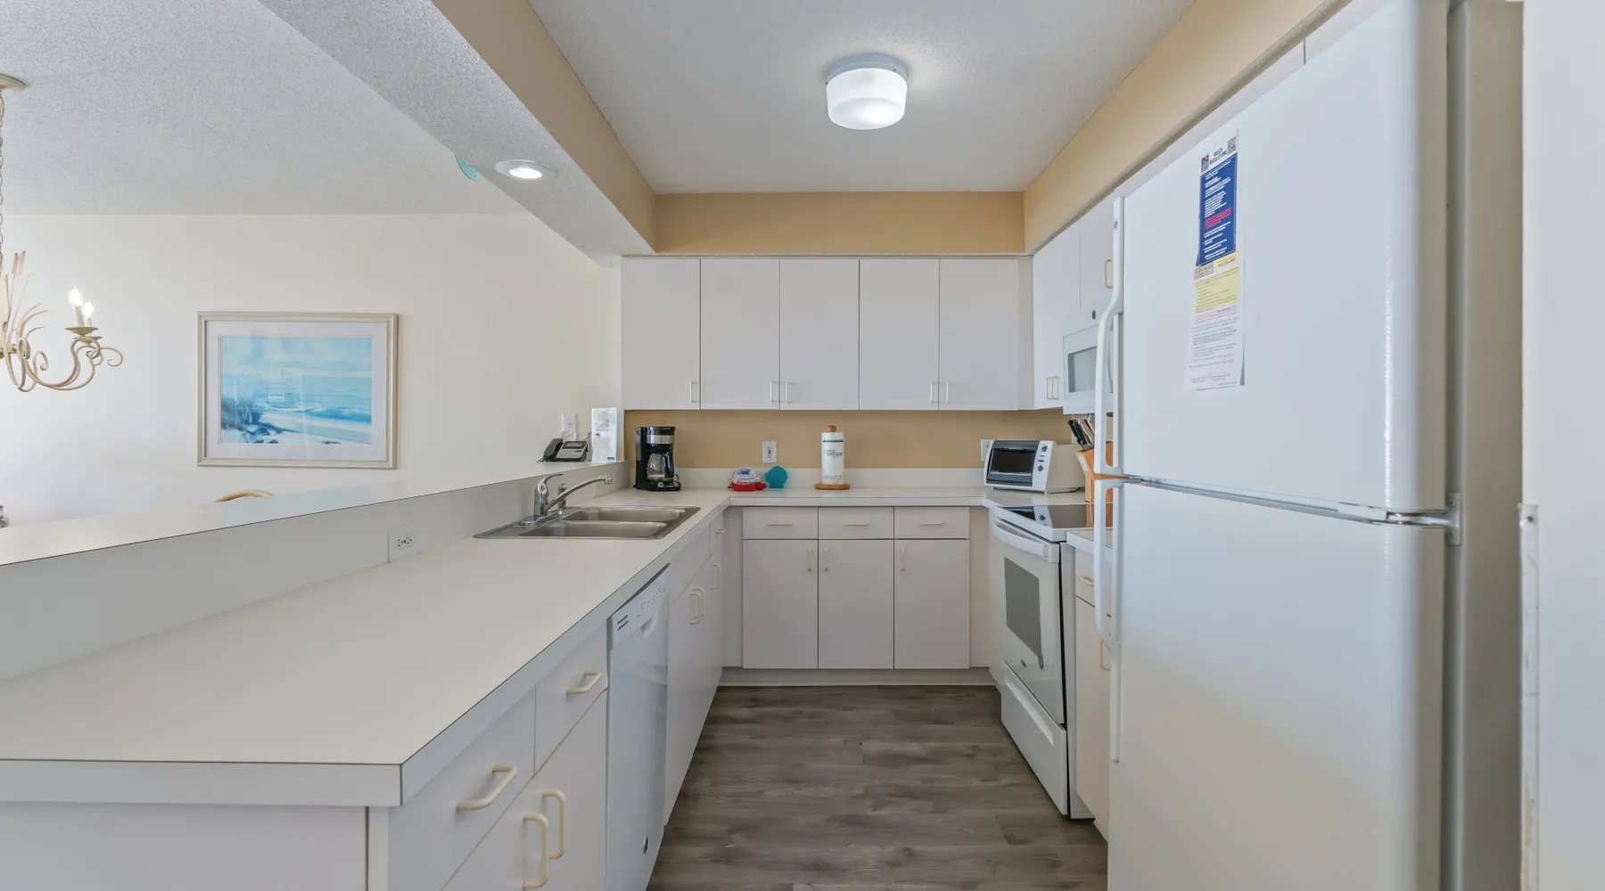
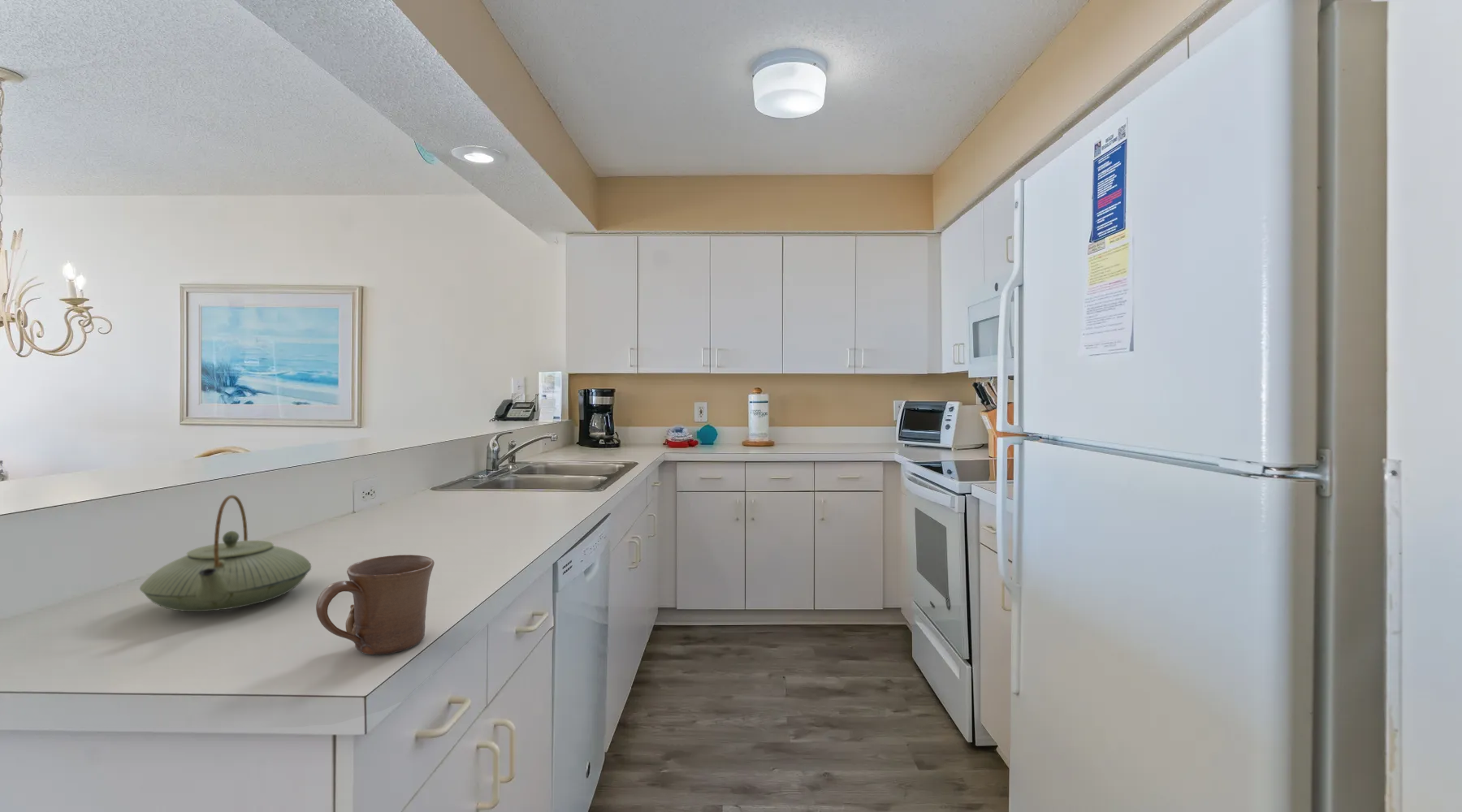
+ mug [315,554,435,655]
+ teapot [139,495,312,612]
